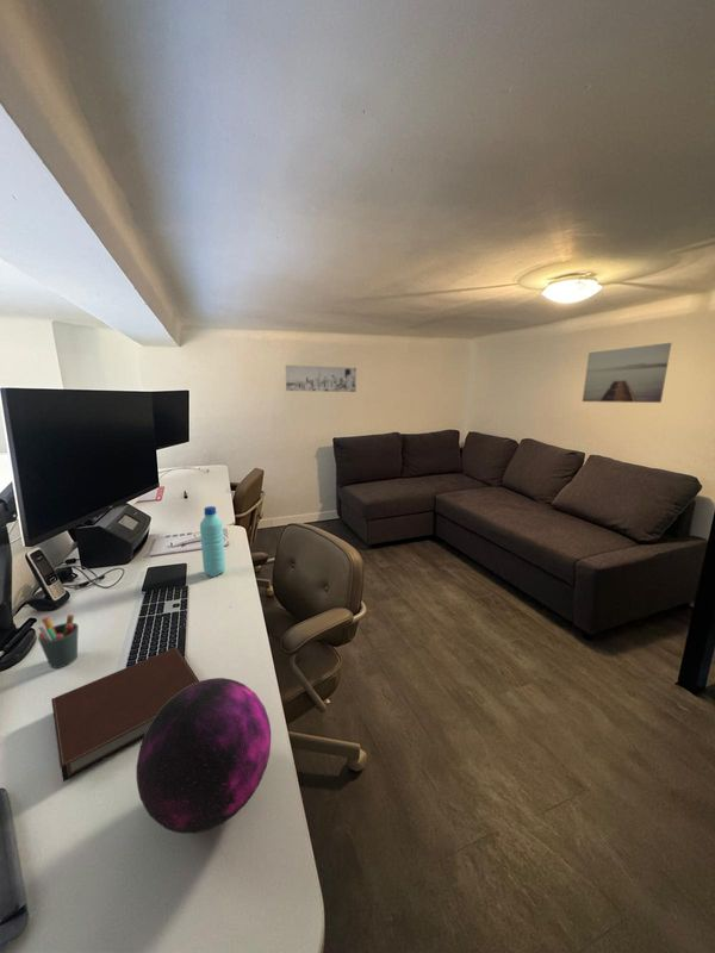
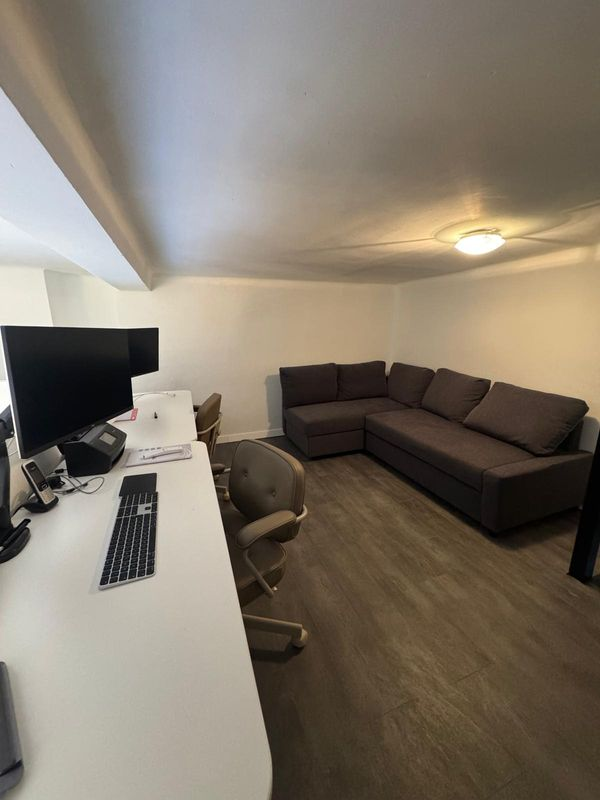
- notebook [50,646,200,783]
- pen holder [37,613,80,669]
- wall art [582,342,672,404]
- water bottle [199,505,226,578]
- wall art [285,365,358,393]
- decorative orb [135,677,272,835]
